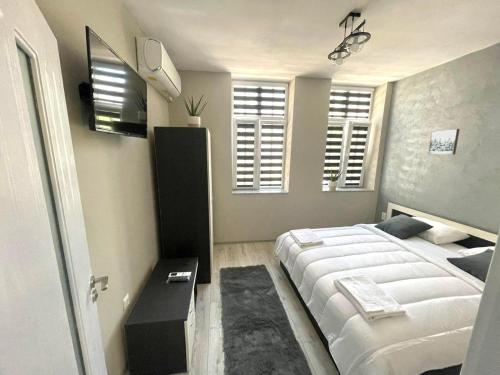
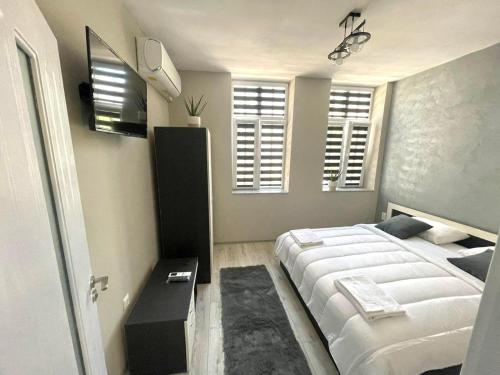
- wall art [427,128,461,155]
